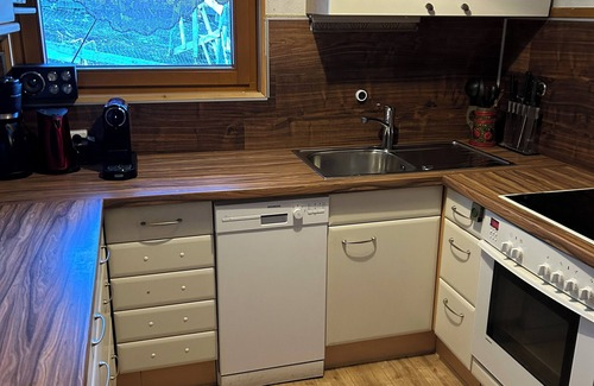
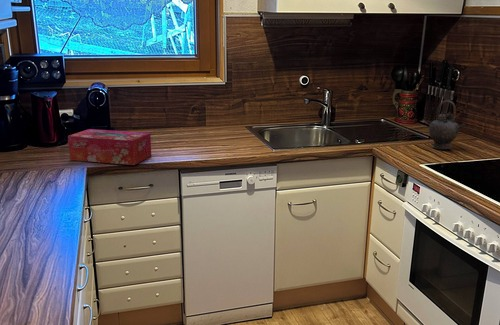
+ teapot [428,99,465,150]
+ tissue box [67,128,152,166]
